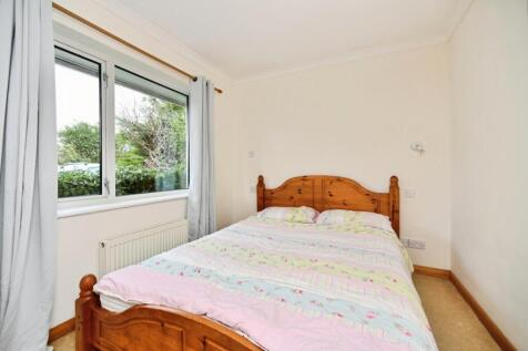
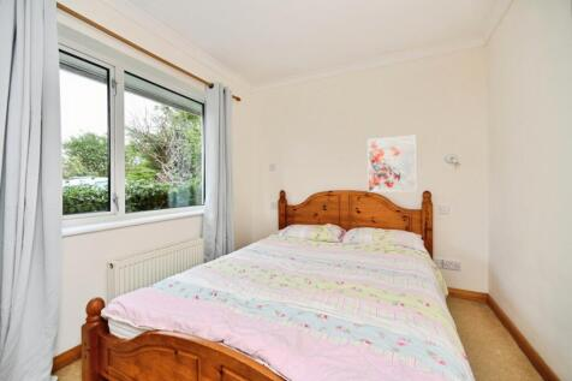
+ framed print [367,135,417,192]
